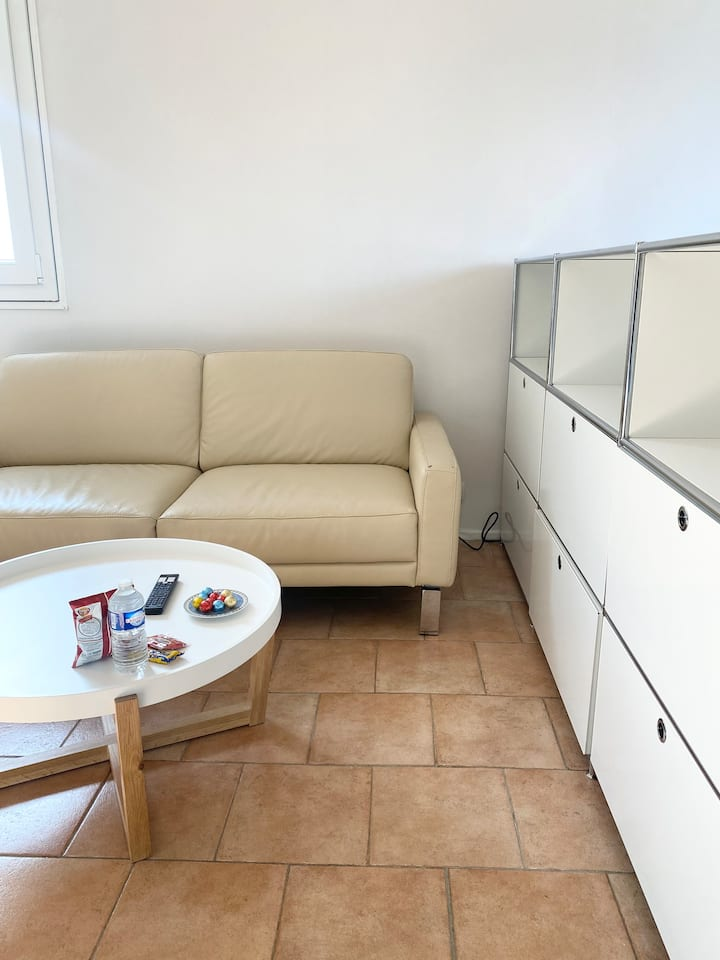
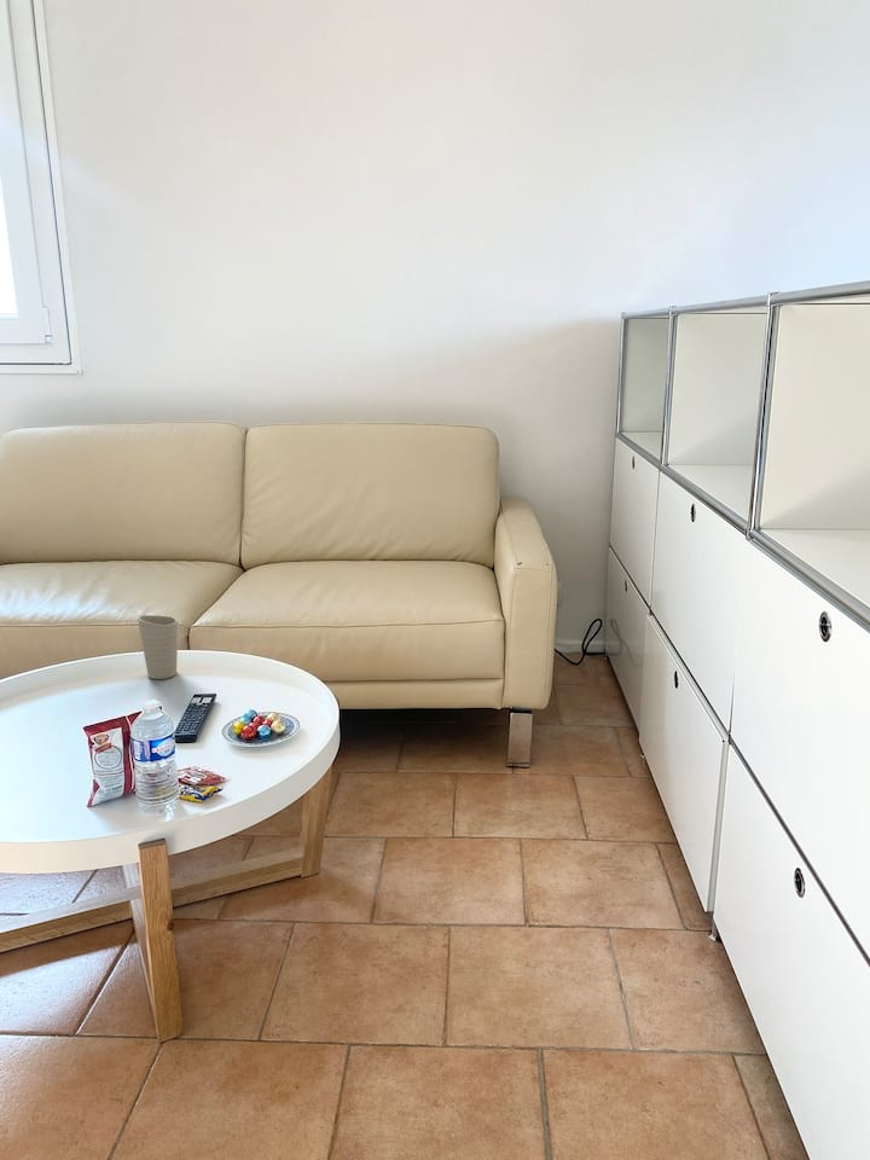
+ cup [137,614,179,680]
